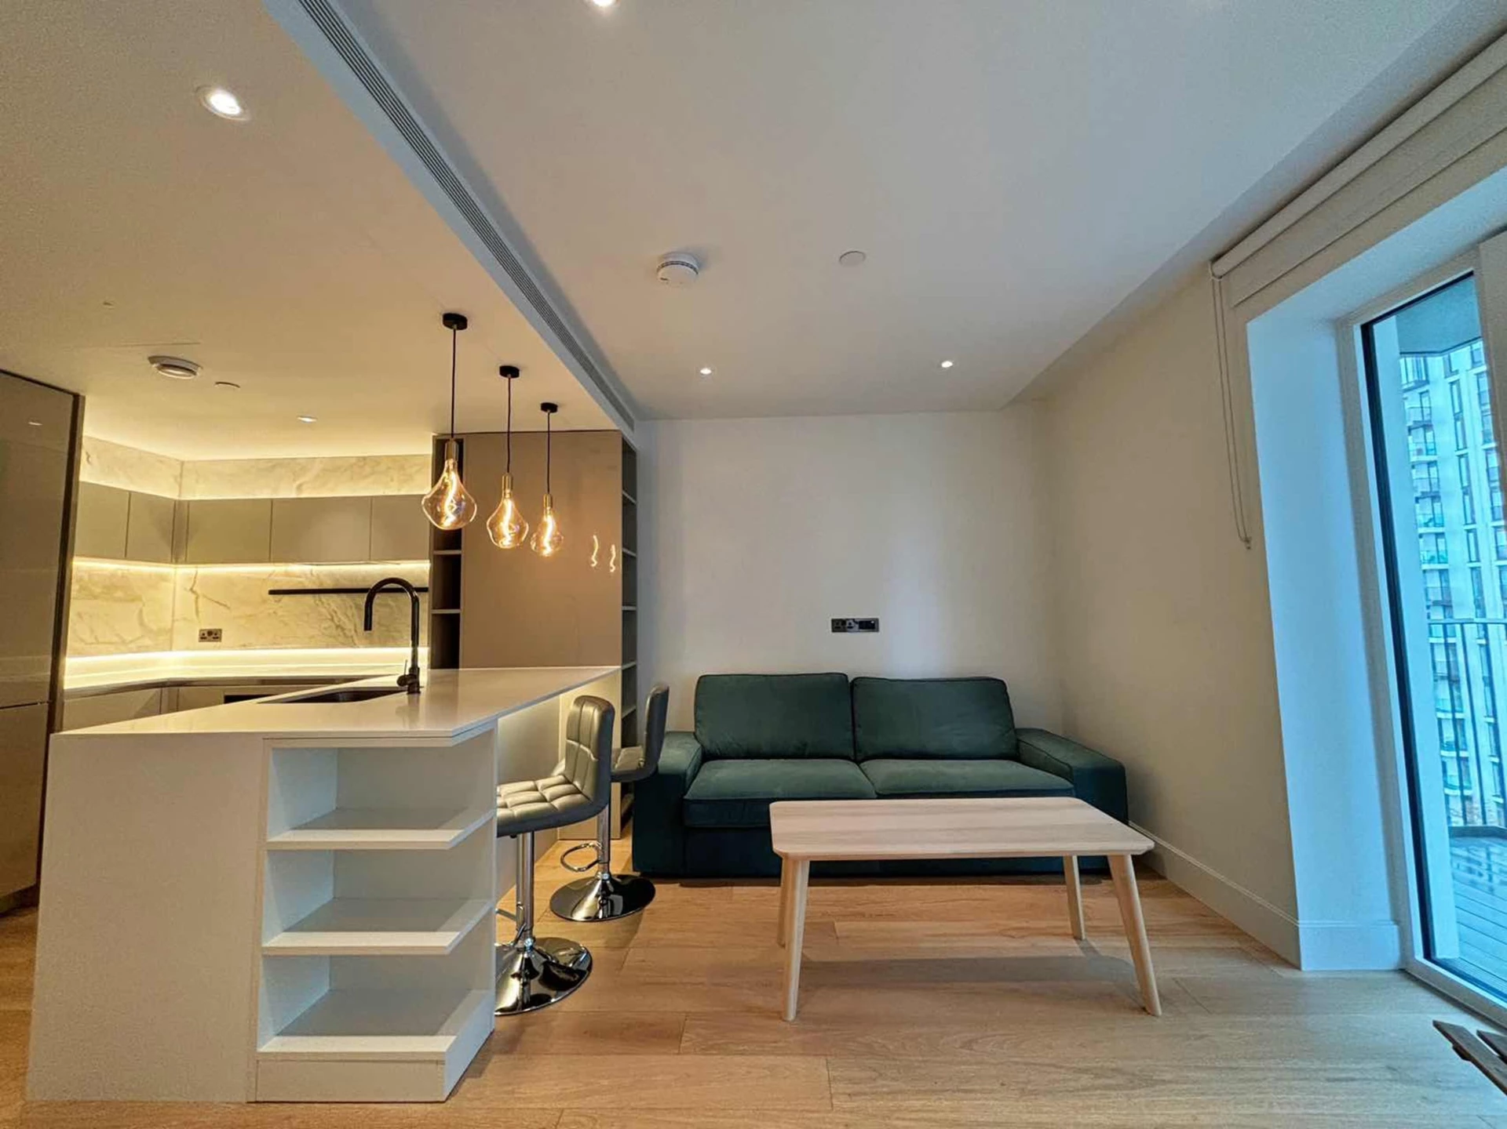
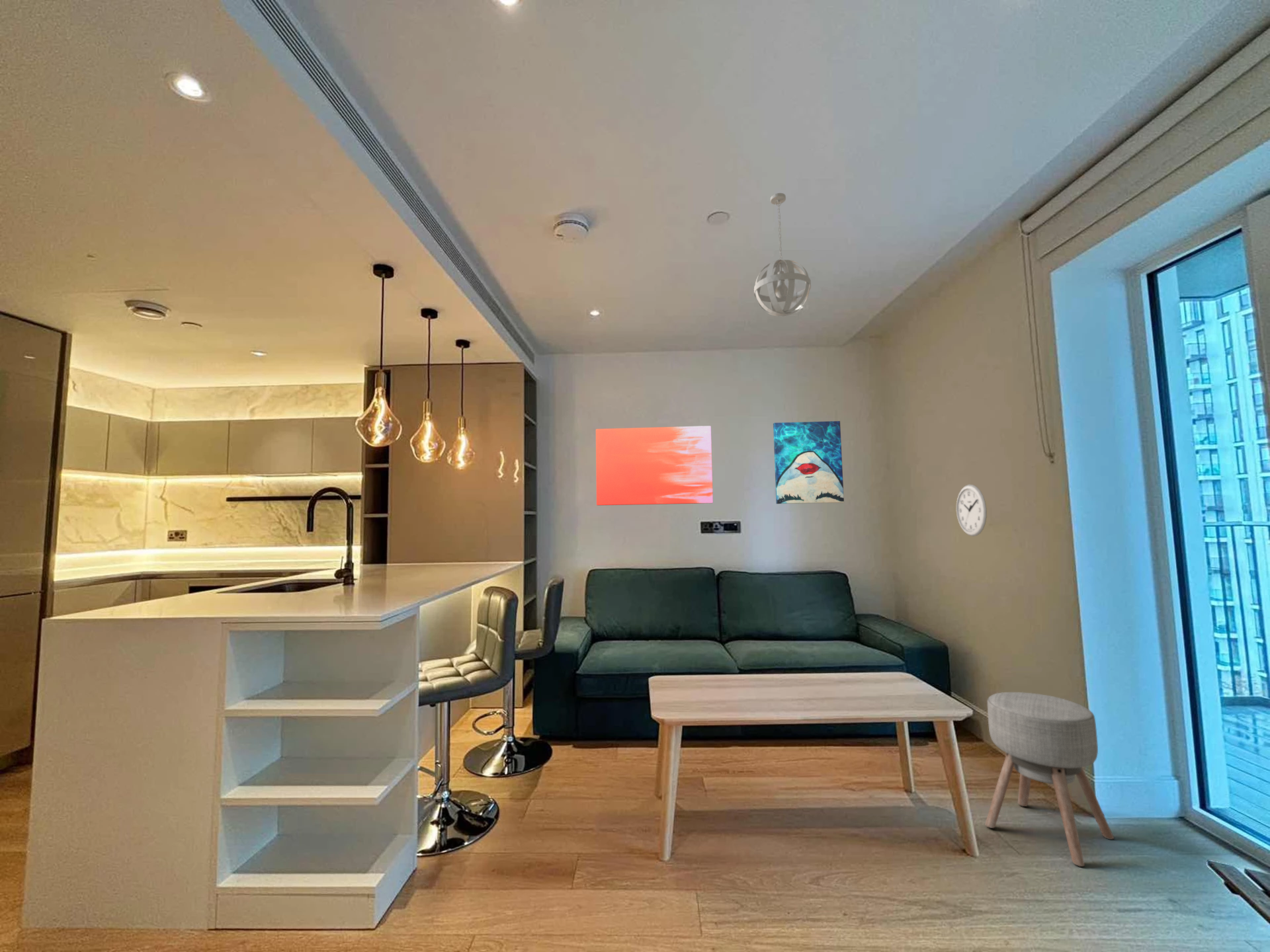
+ ottoman [984,692,1115,867]
+ pendant light [753,192,812,317]
+ wall art [595,425,714,506]
+ wall art [773,420,845,504]
+ wall clock [956,484,988,537]
